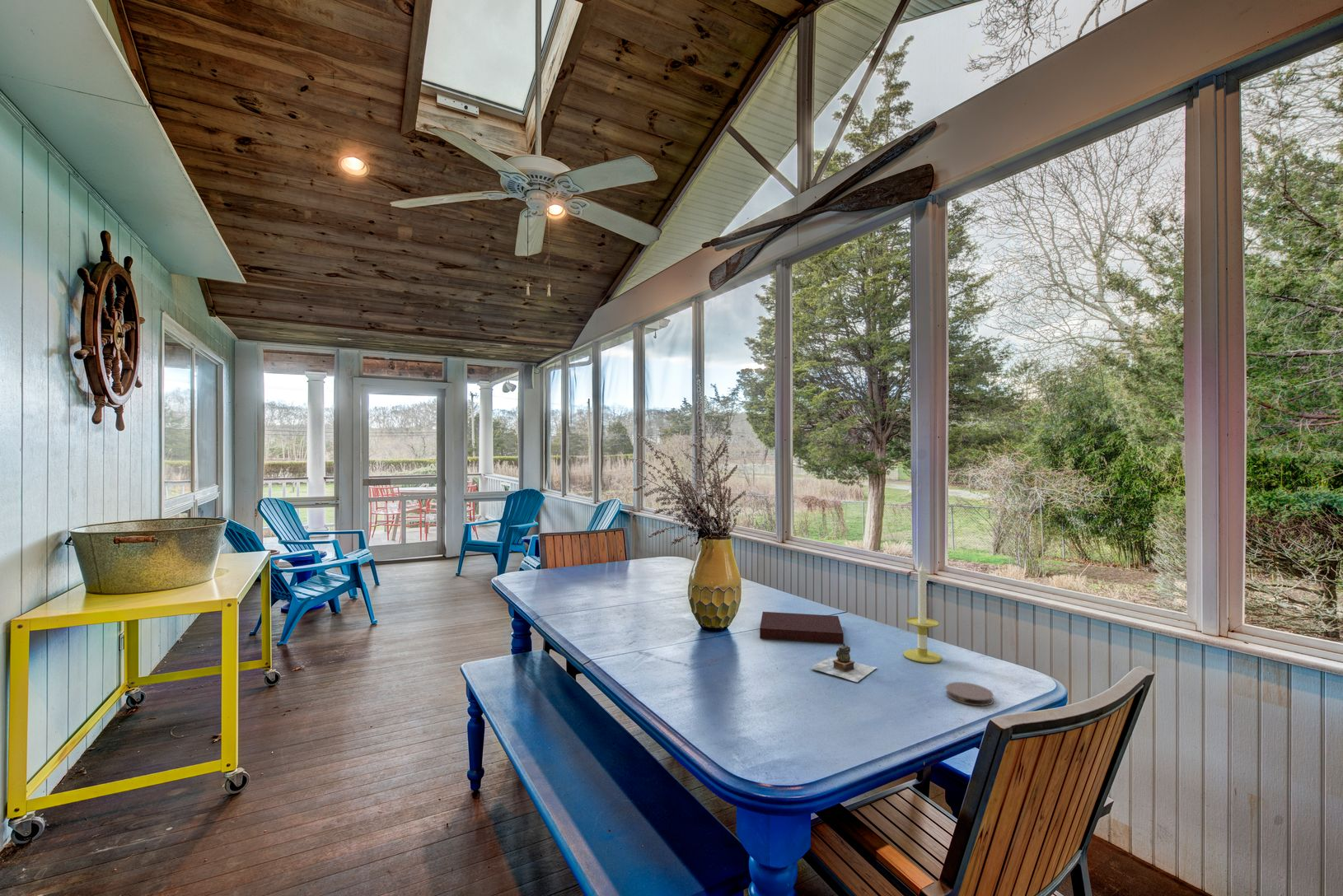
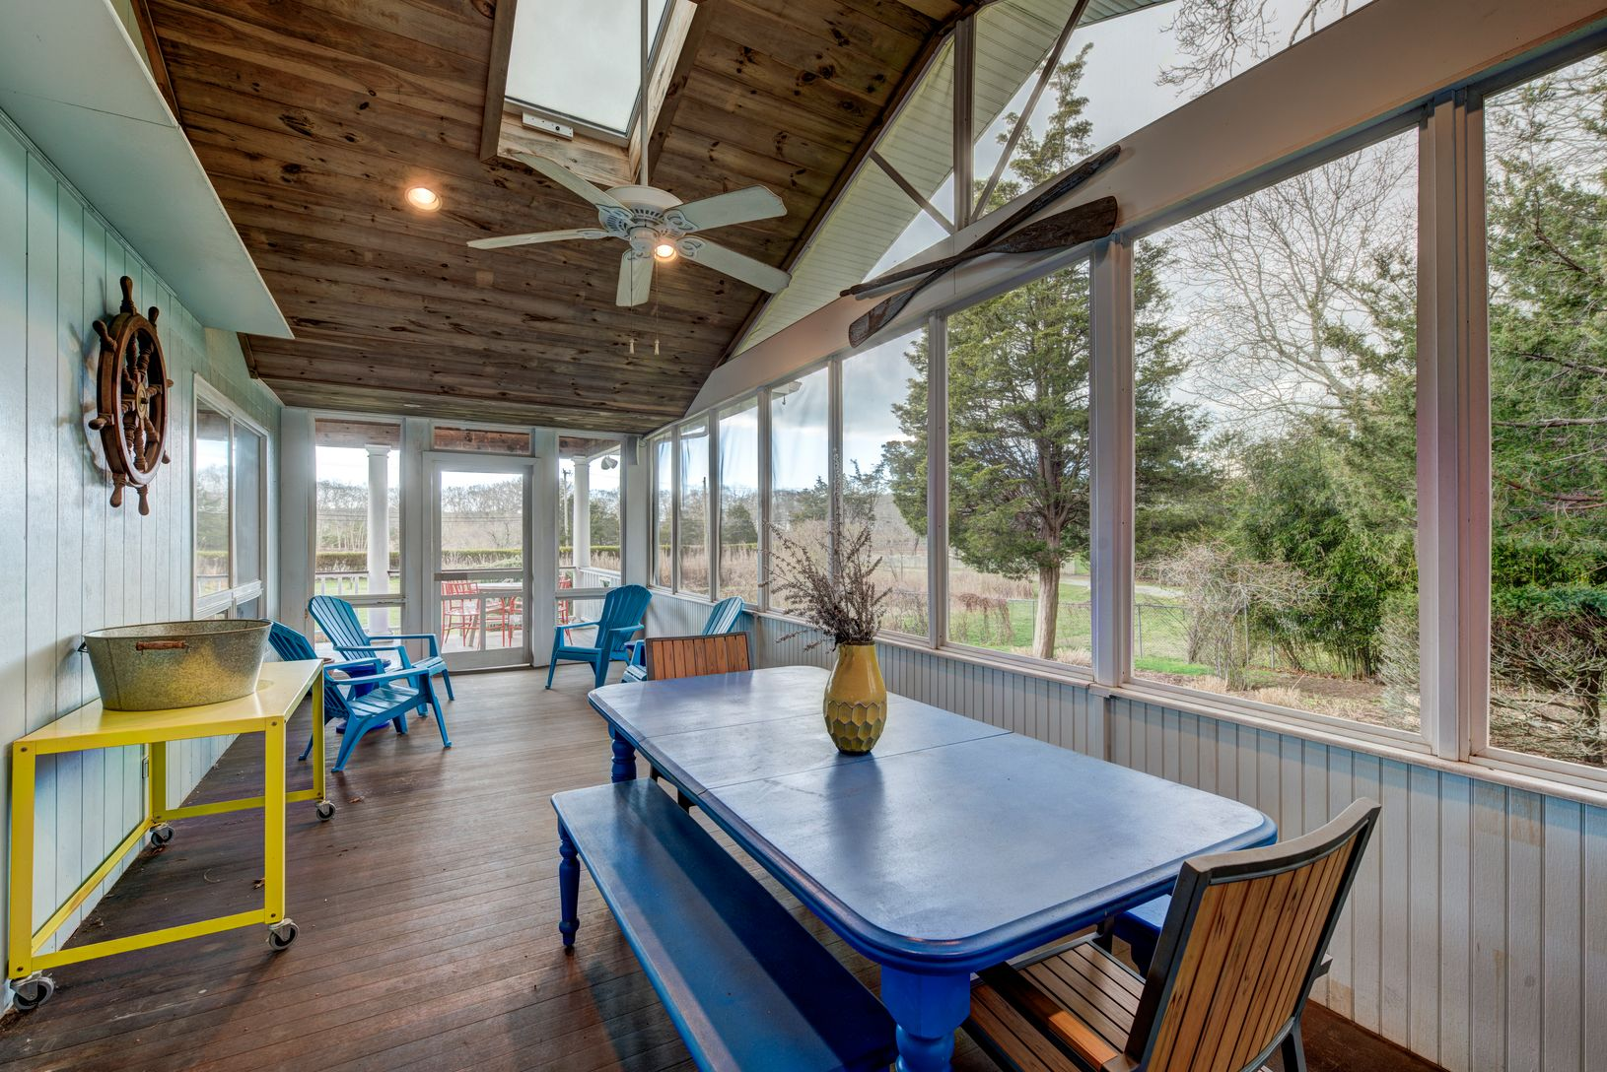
- teapot [810,642,877,683]
- notebook [759,611,845,645]
- coaster [945,681,994,707]
- candle [902,560,943,664]
